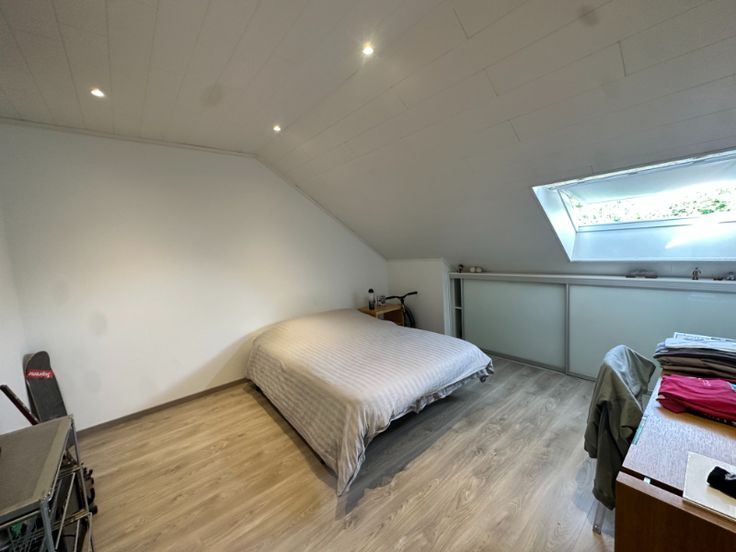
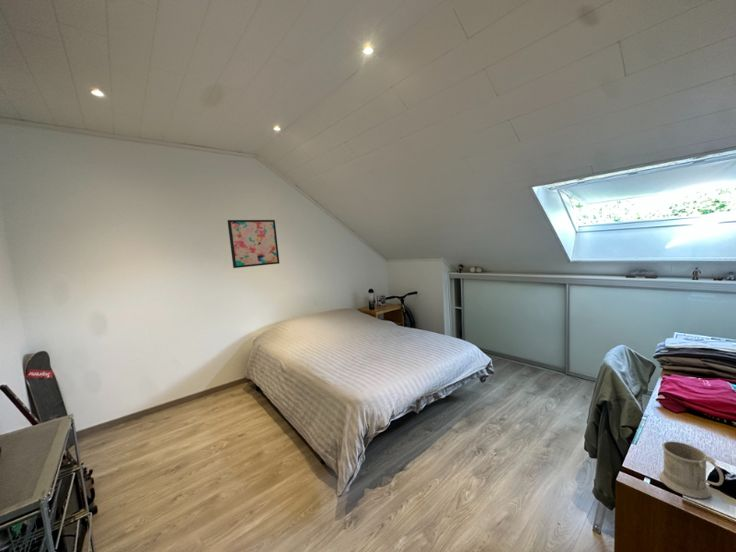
+ wall art [226,219,281,269]
+ mug [658,440,725,499]
